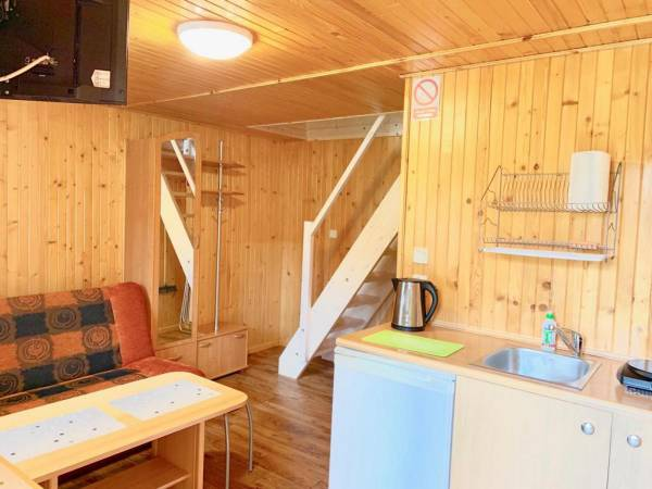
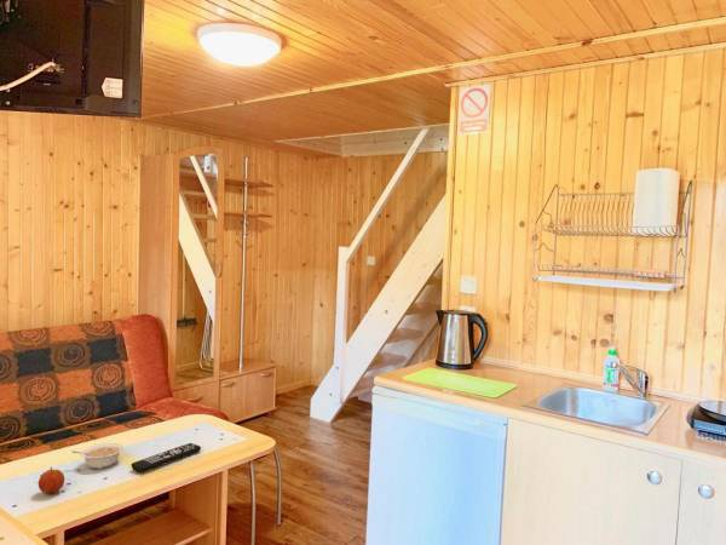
+ legume [71,442,125,470]
+ fruit [38,466,65,495]
+ remote control [131,442,202,474]
